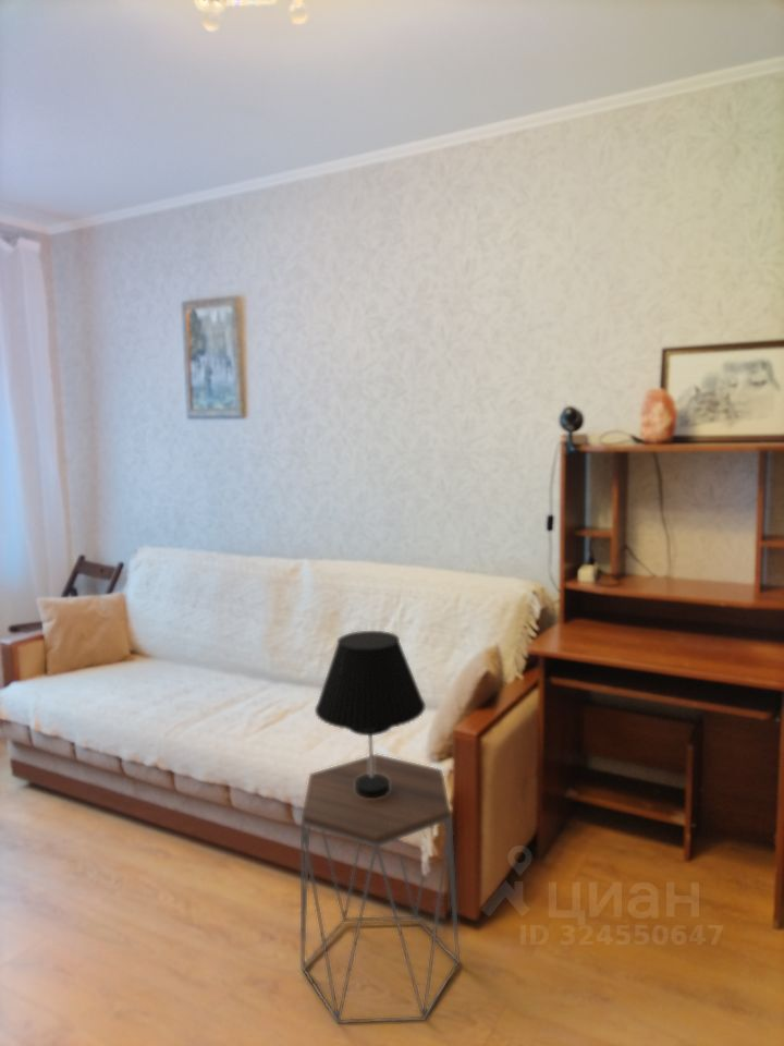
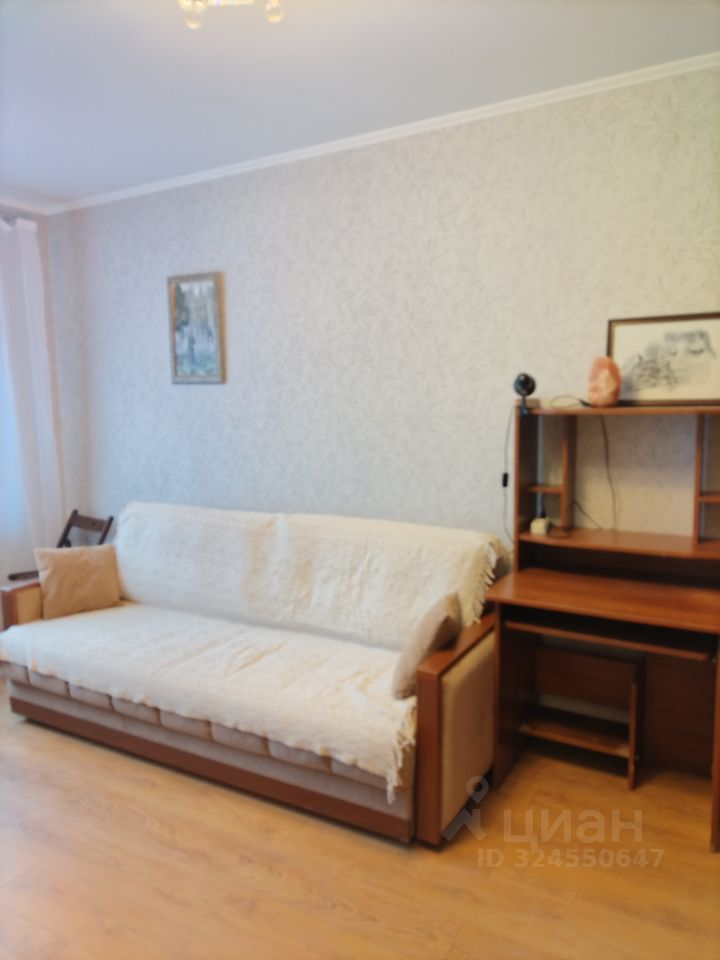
- table lamp [314,630,427,798]
- side table [299,753,461,1025]
